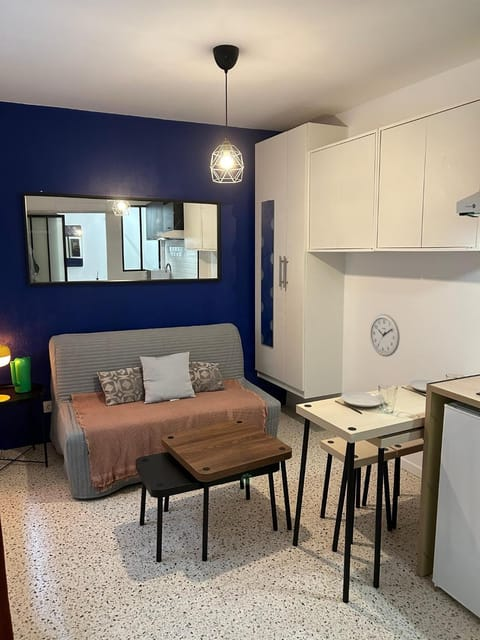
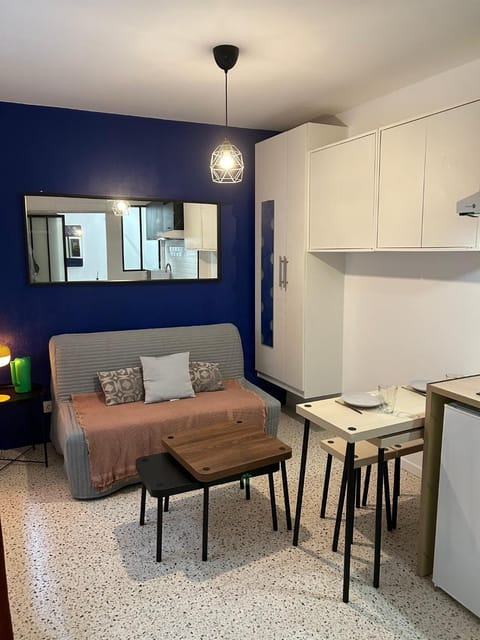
- wall clock [369,313,401,358]
